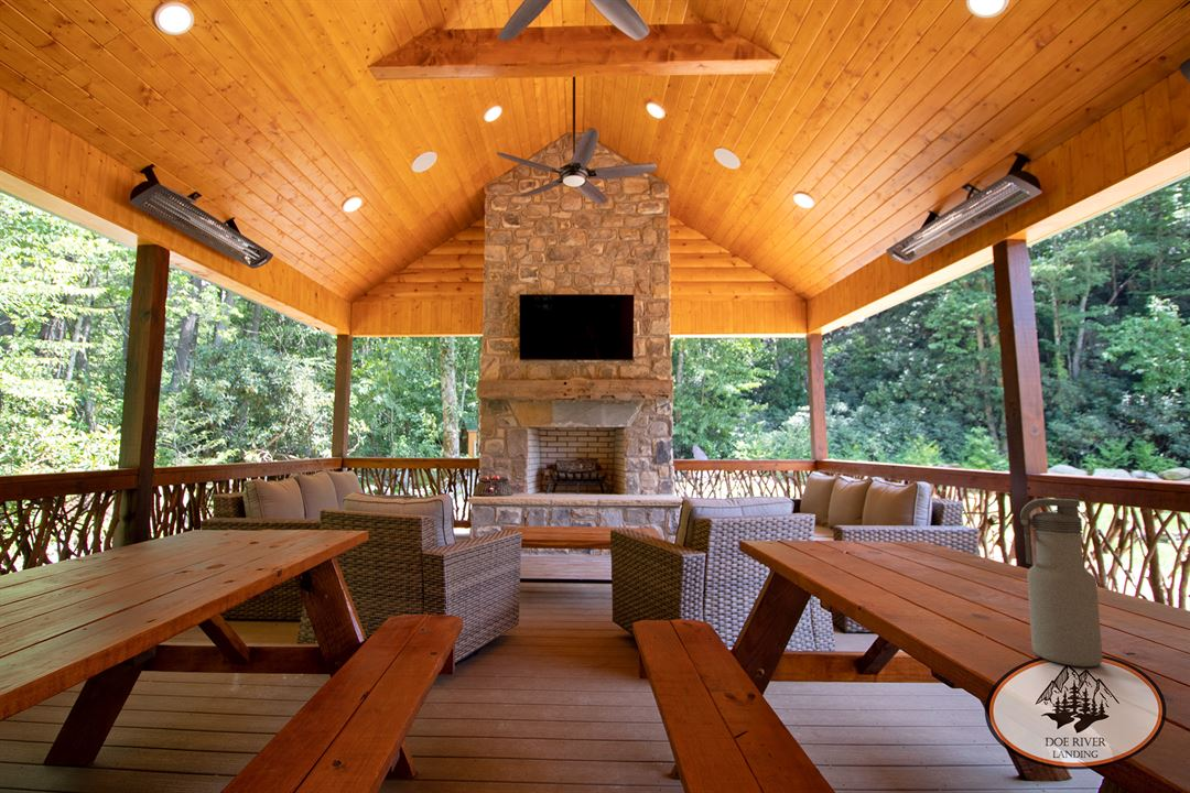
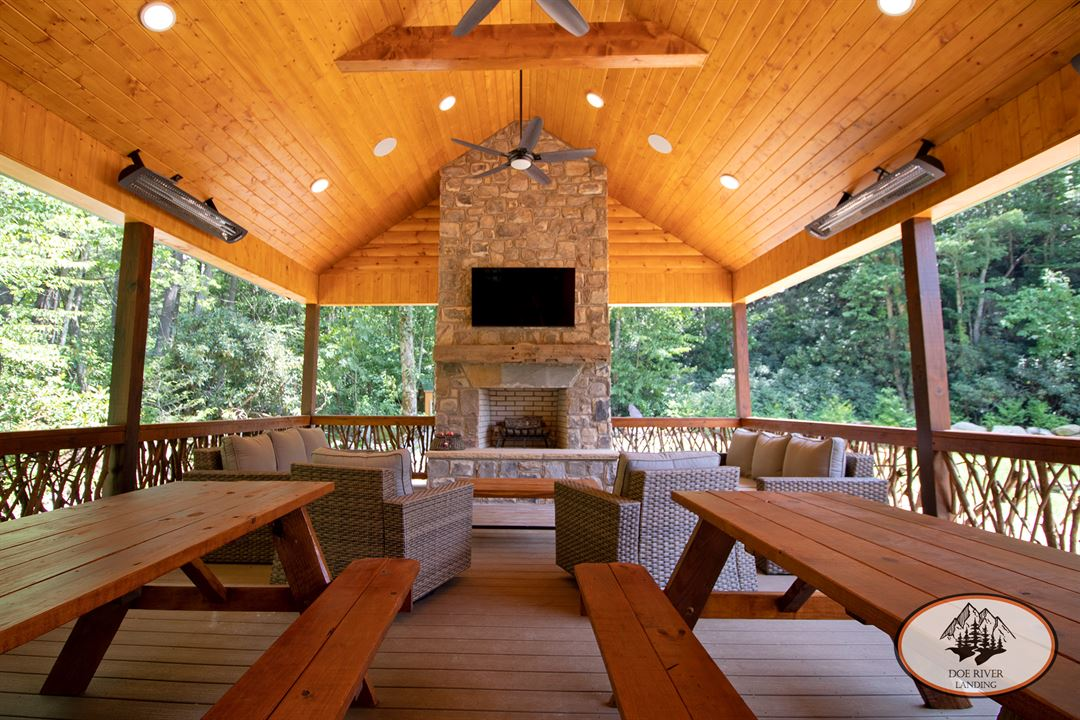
- water bottle [1019,498,1104,667]
